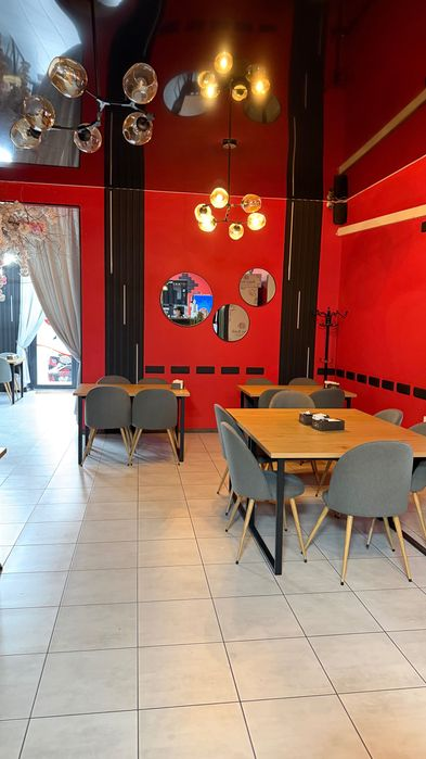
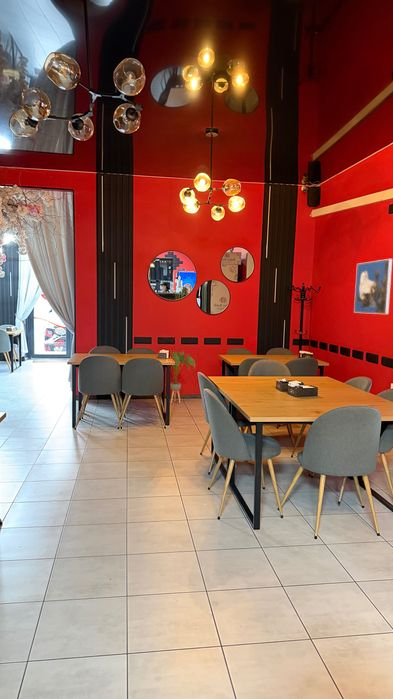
+ house plant [169,351,196,404]
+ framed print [353,258,393,315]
